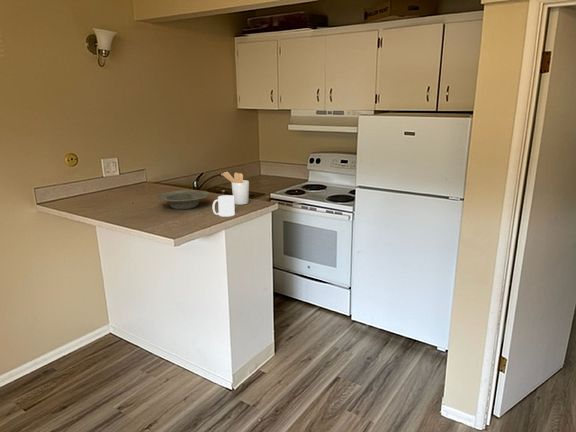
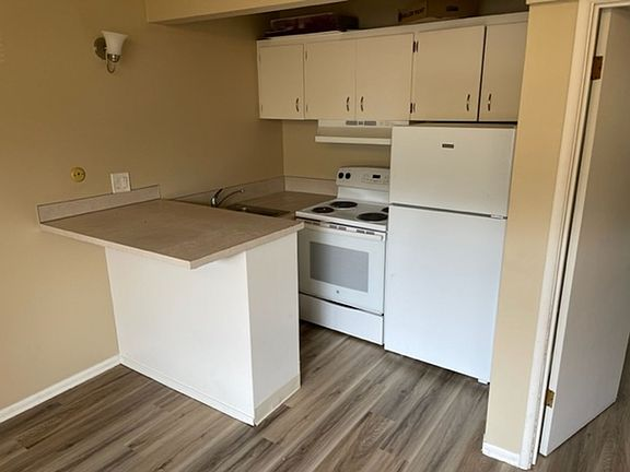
- utensil holder [221,171,250,206]
- bowl [156,189,211,210]
- mug [212,194,236,218]
